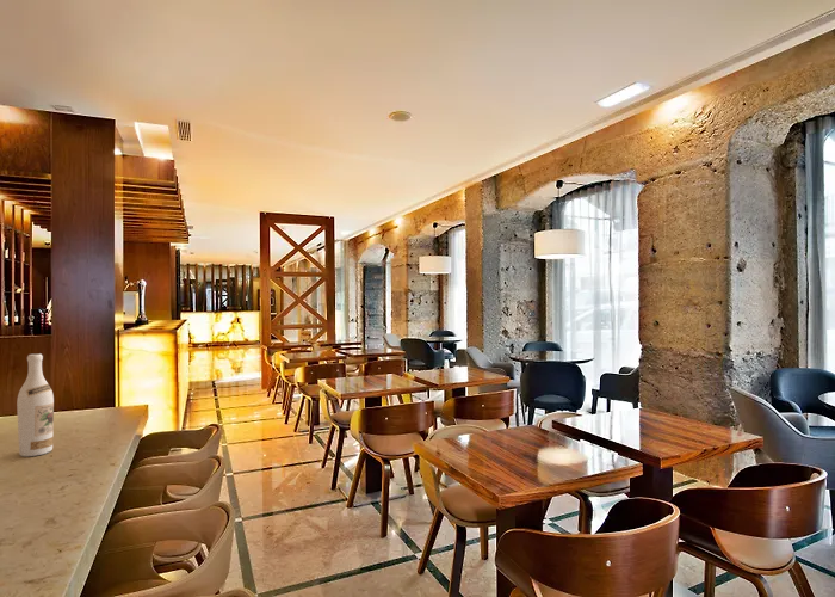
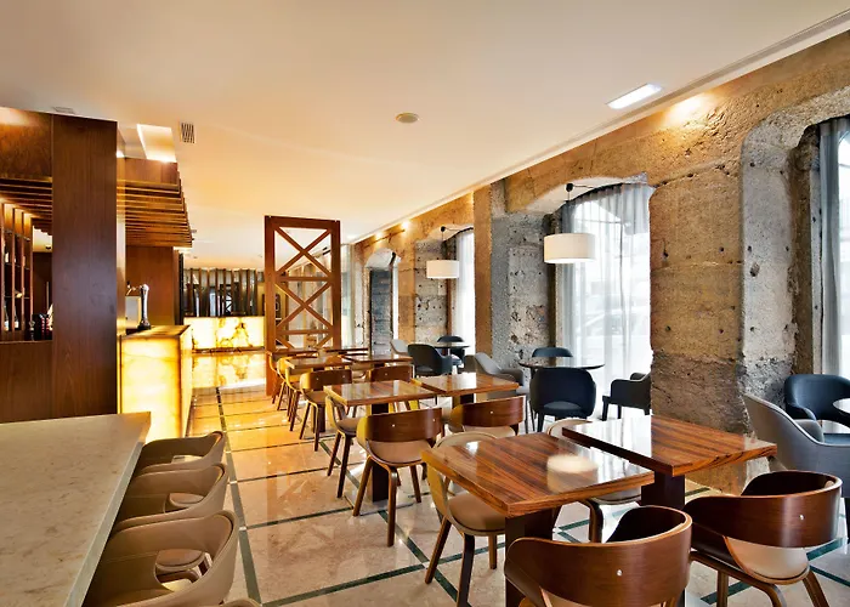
- wine bottle [16,352,55,457]
